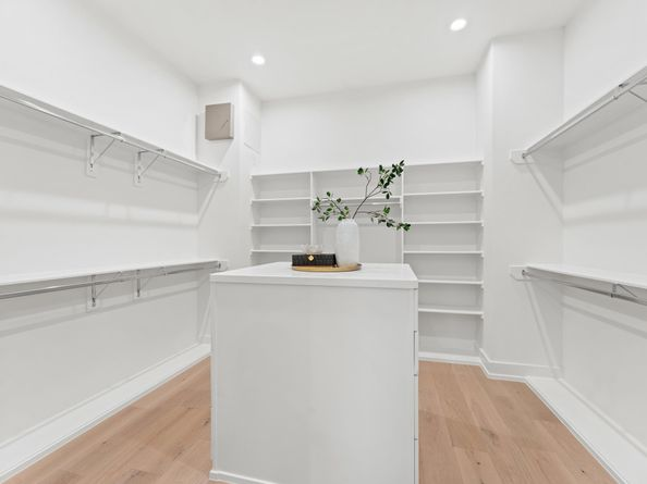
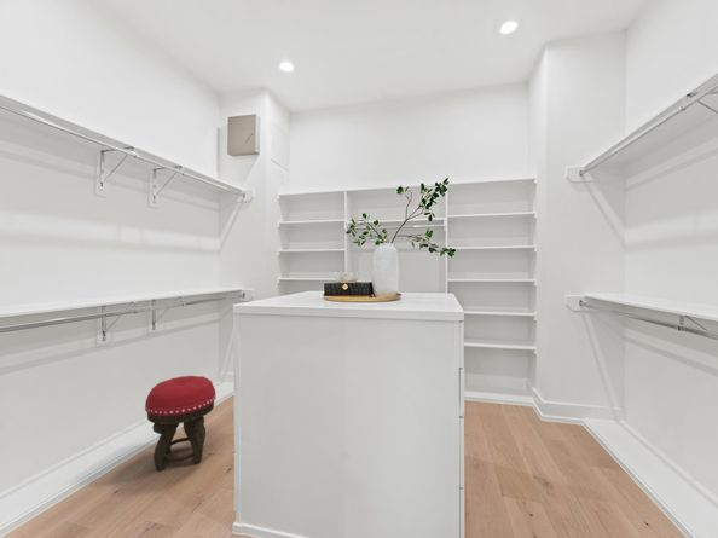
+ stool [144,375,218,472]
